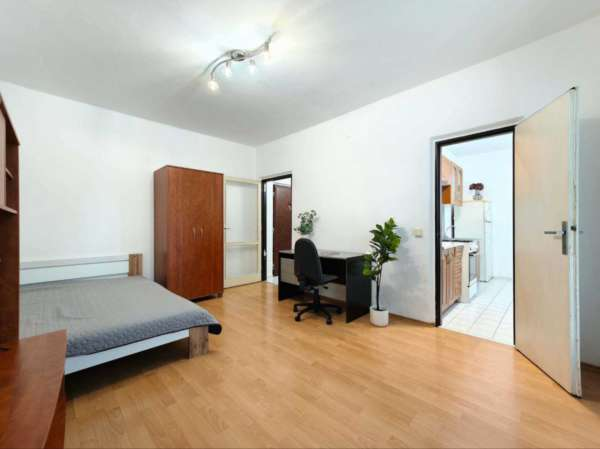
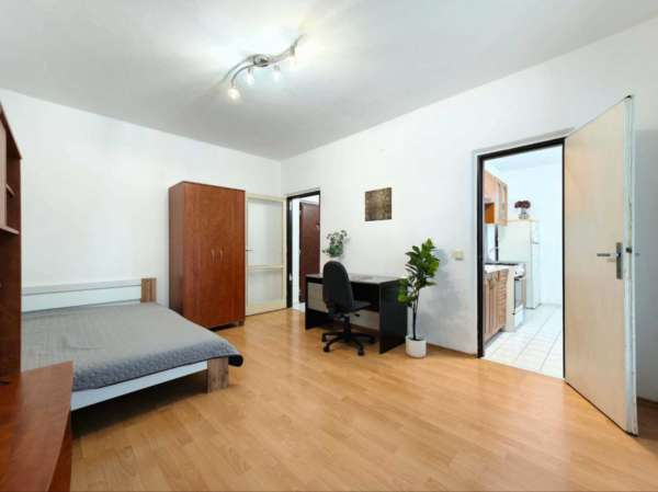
+ wall art [364,186,393,222]
